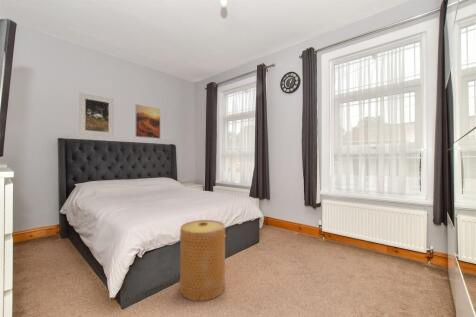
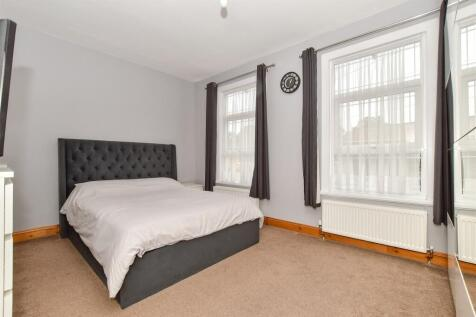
- basket [179,219,227,302]
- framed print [134,103,161,140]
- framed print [78,92,115,138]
